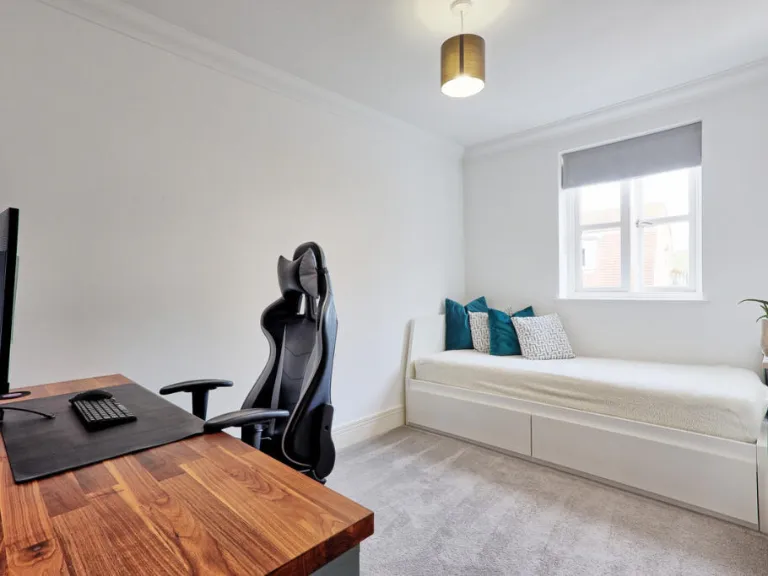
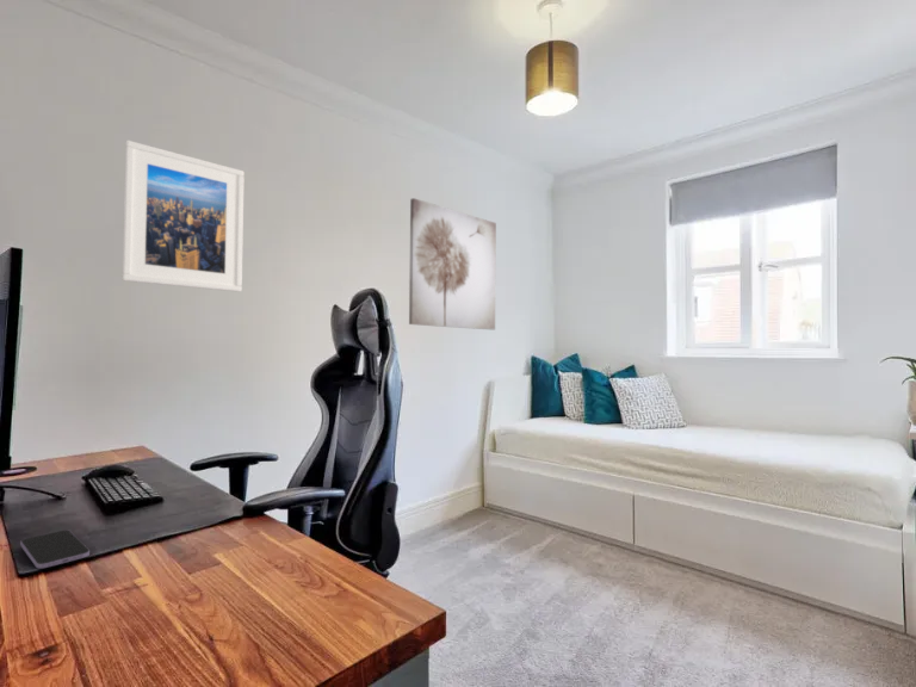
+ smartphone [19,528,91,570]
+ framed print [120,140,246,293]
+ wall art [408,197,497,330]
